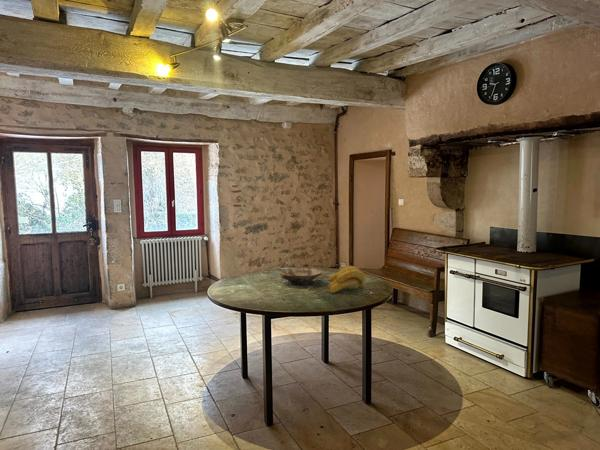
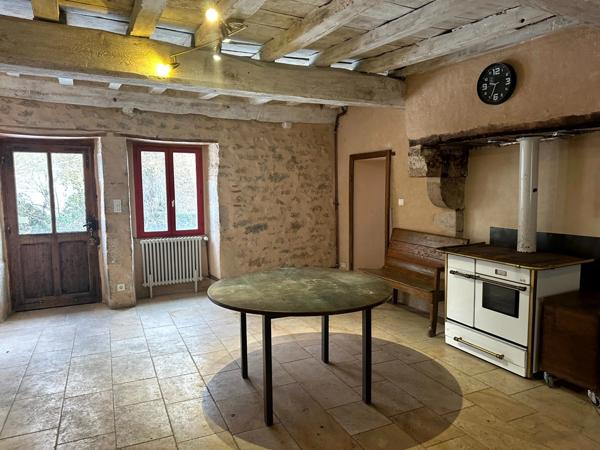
- banana bunch [327,265,366,294]
- bowl [279,267,324,287]
